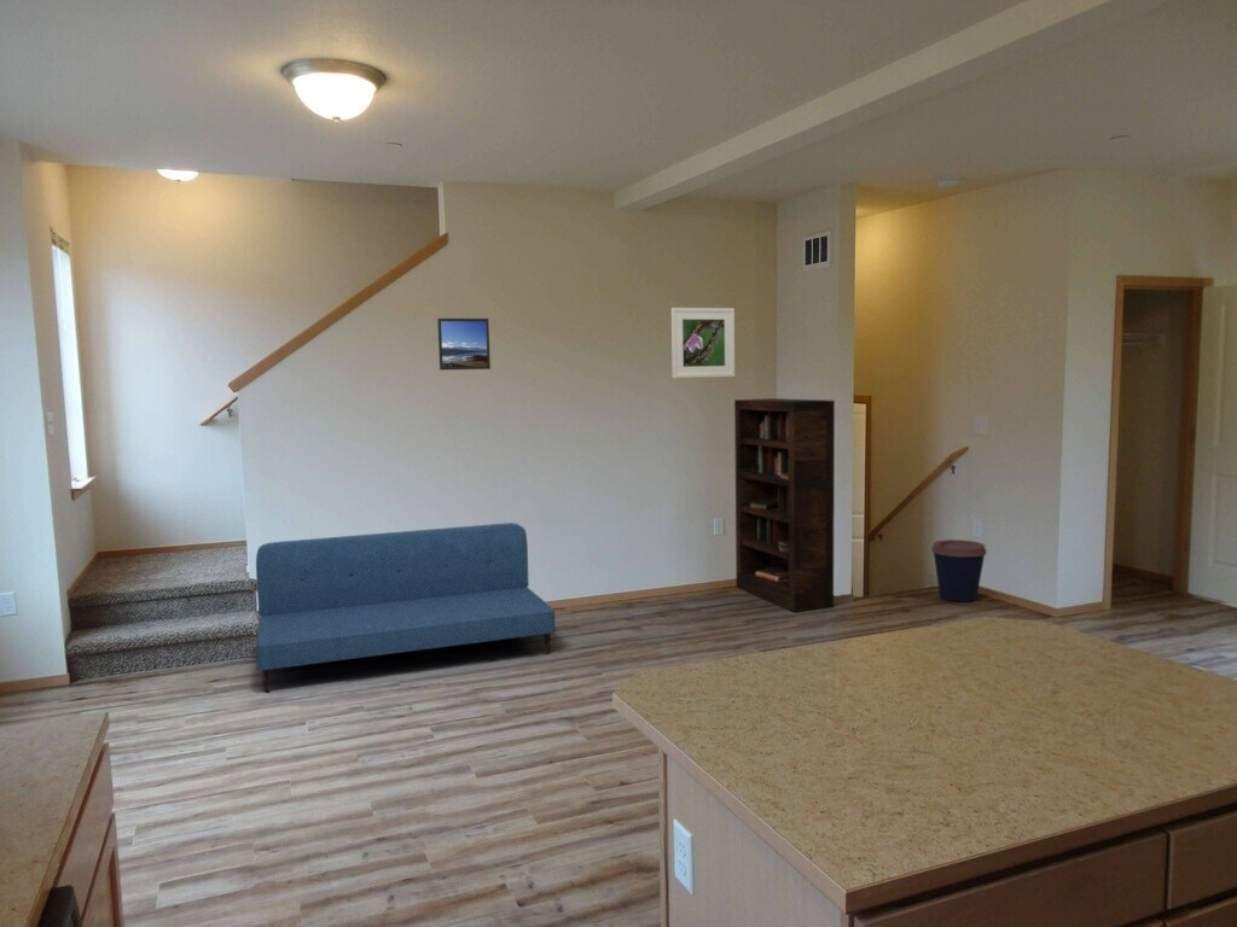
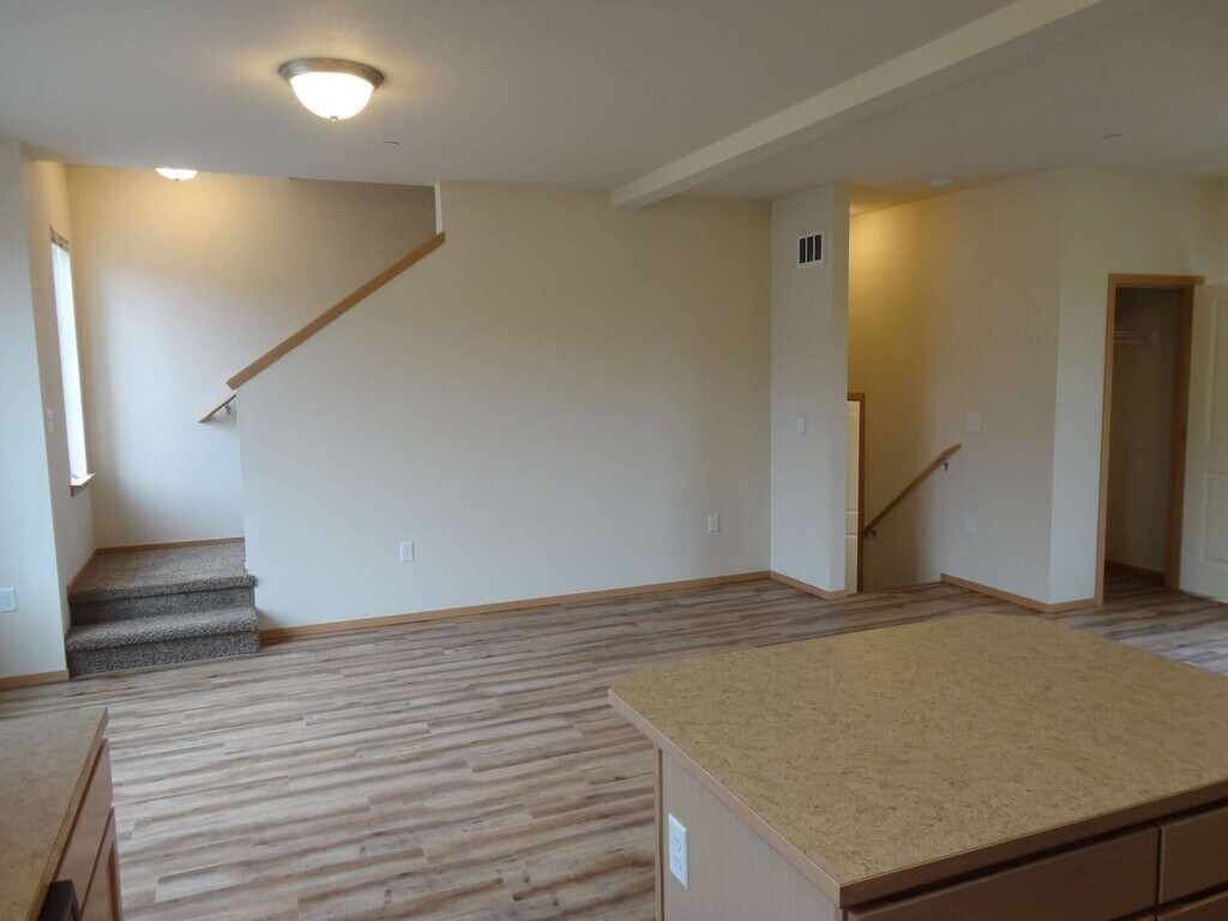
- coffee cup [930,538,988,604]
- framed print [670,307,736,379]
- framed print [436,317,492,371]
- sofa [255,521,556,693]
- bookcase [733,397,836,613]
